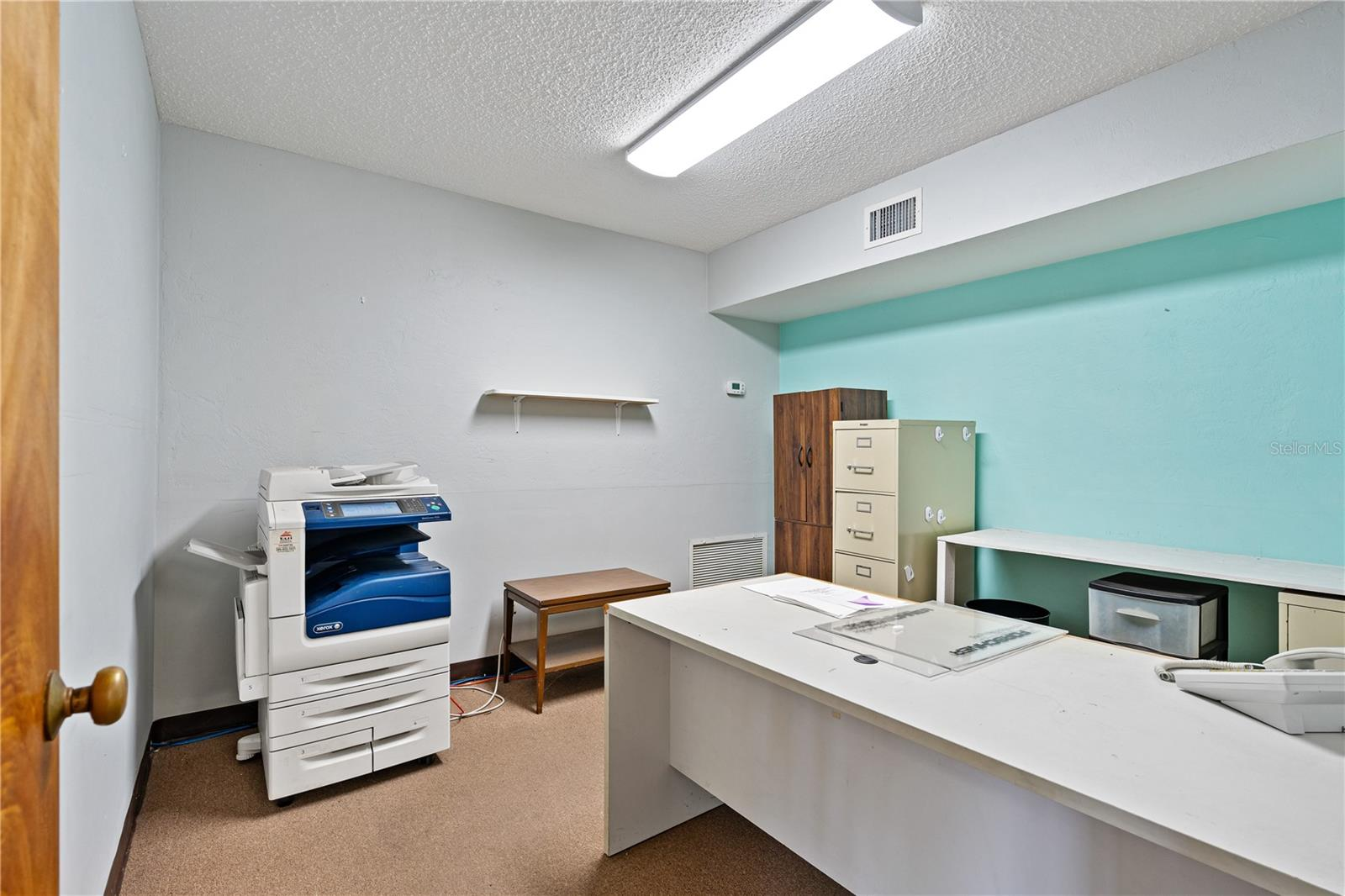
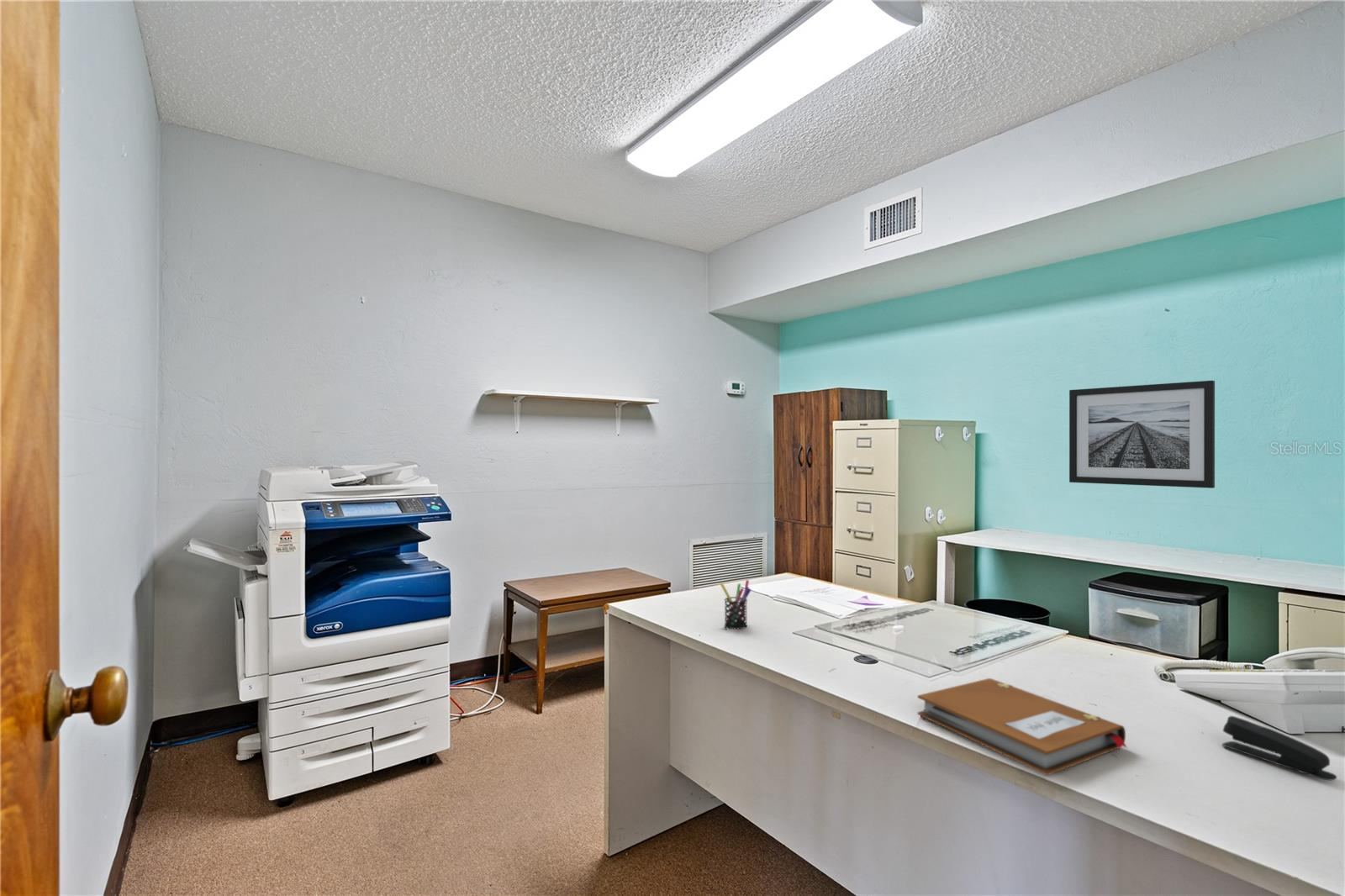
+ notebook [917,677,1127,777]
+ stapler [1221,715,1337,781]
+ pen holder [720,579,752,630]
+ wall art [1068,380,1216,489]
